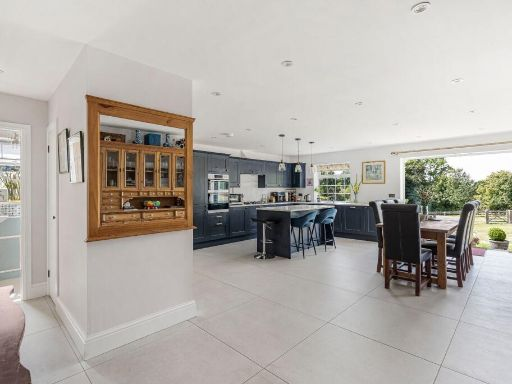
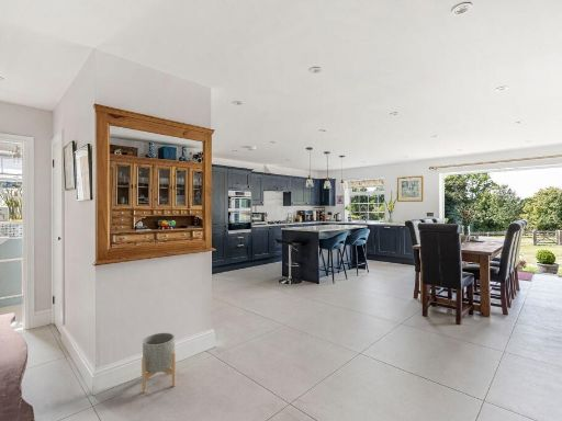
+ planter [140,332,177,394]
